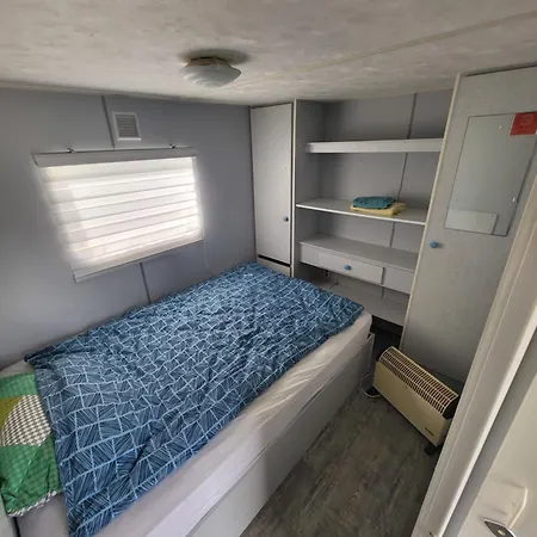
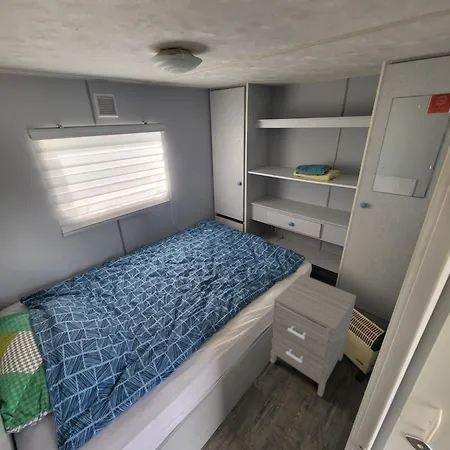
+ nightstand [269,273,357,398]
